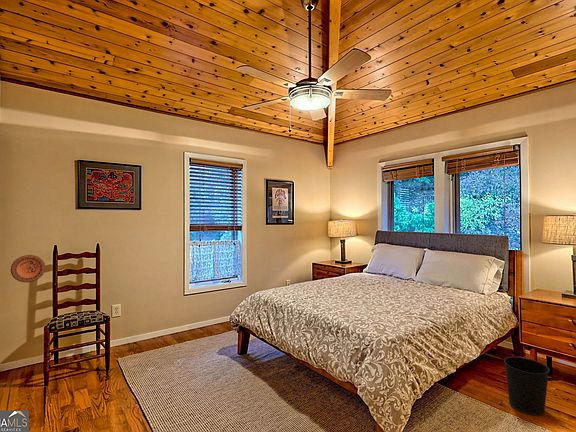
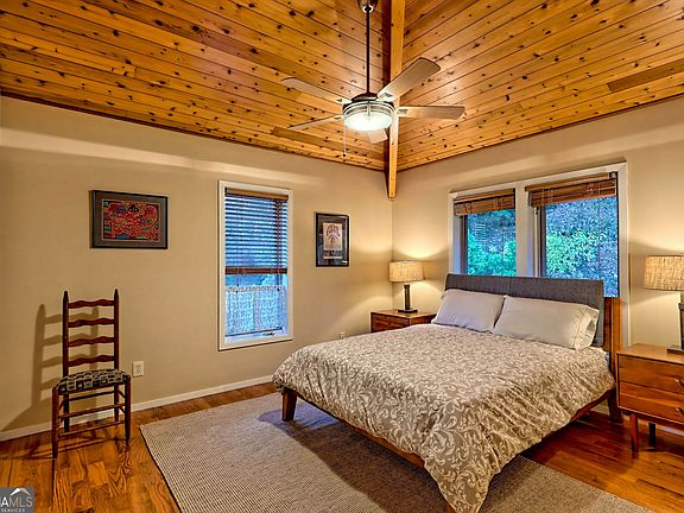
- wastebasket [503,356,551,417]
- decorative plate [10,254,46,283]
